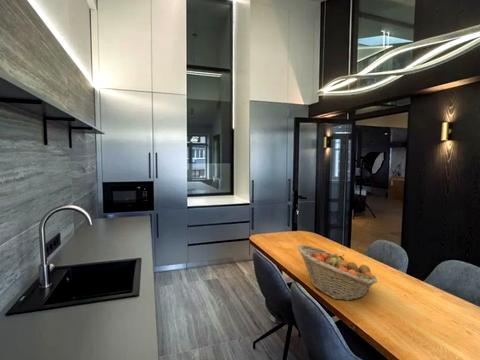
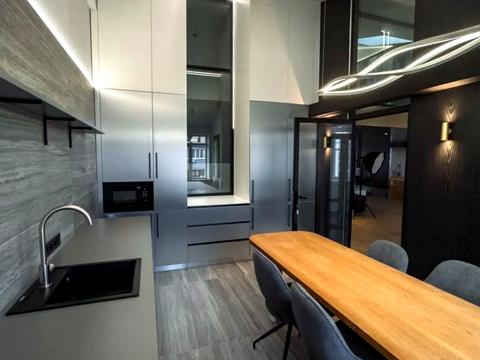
- fruit basket [296,244,379,302]
